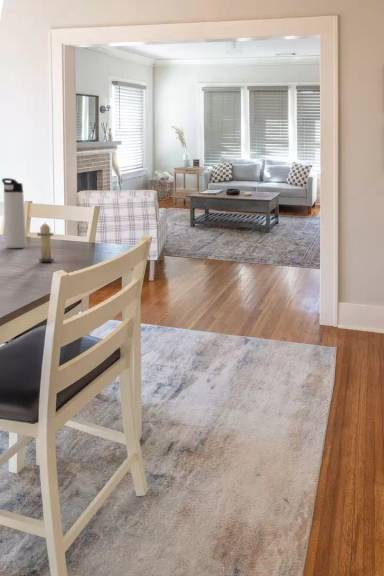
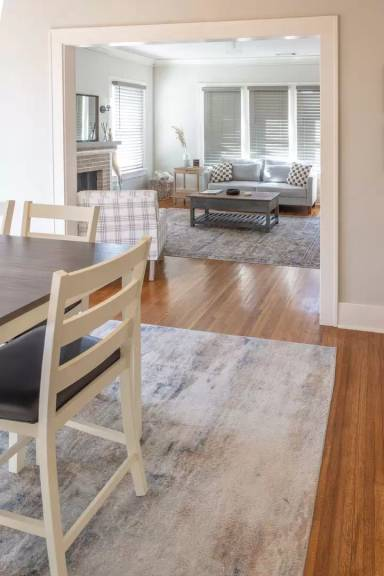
- candle [36,223,55,262]
- thermos bottle [1,177,27,249]
